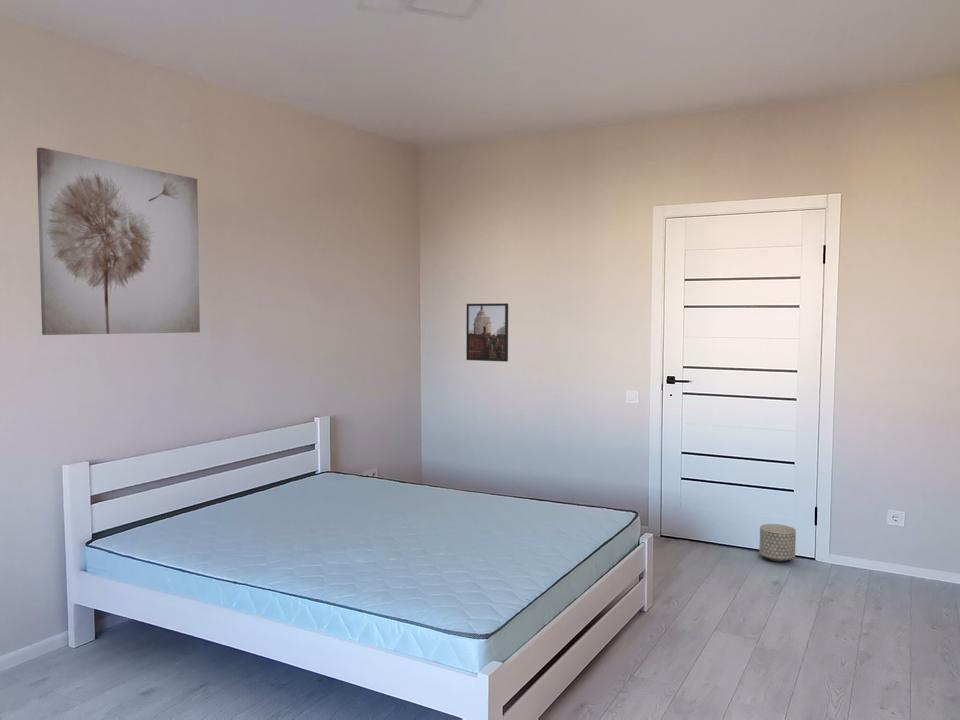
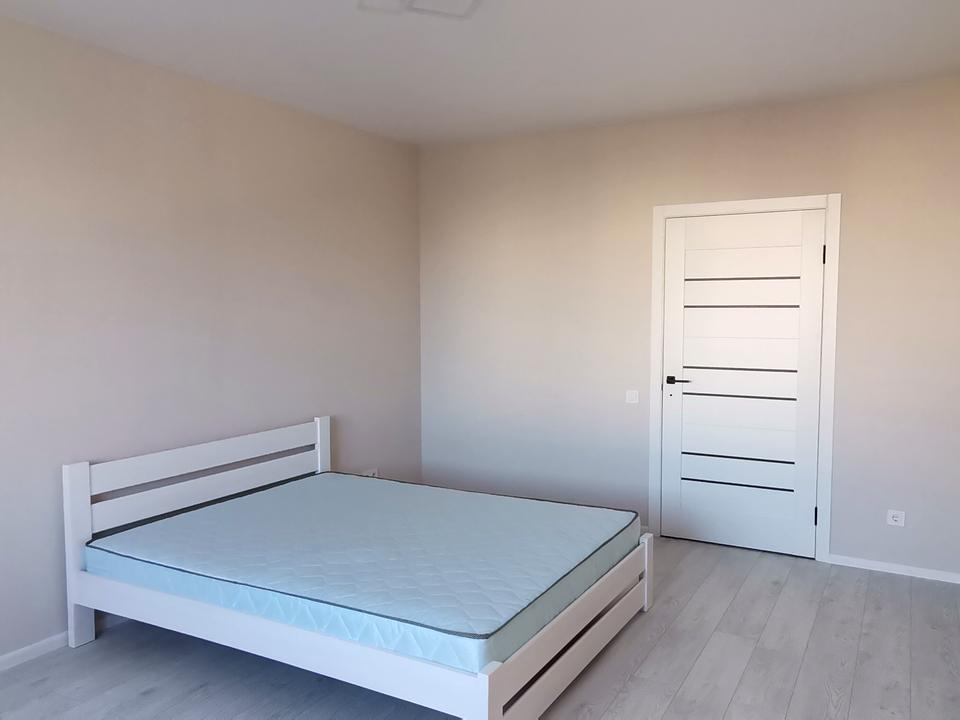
- wall art [36,146,201,336]
- planter [758,523,797,563]
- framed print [465,302,509,363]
